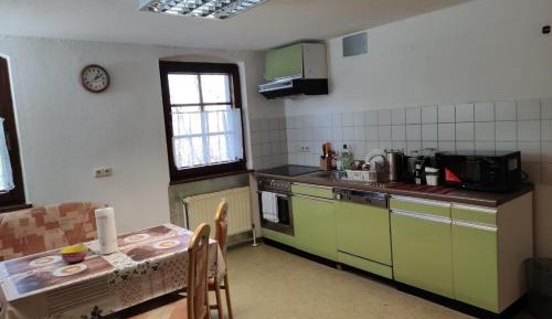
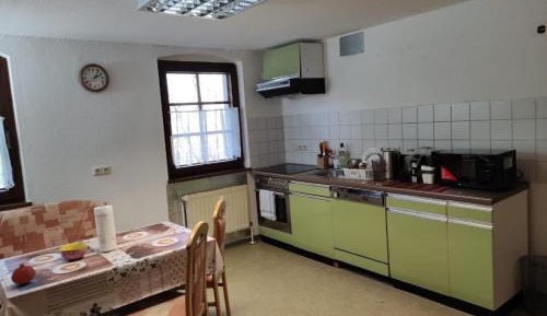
+ fruit [10,262,37,285]
